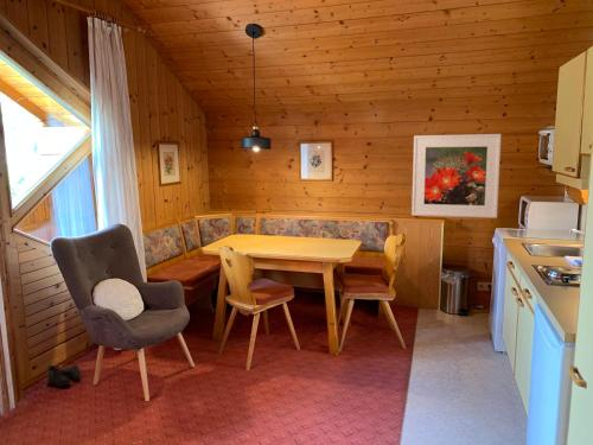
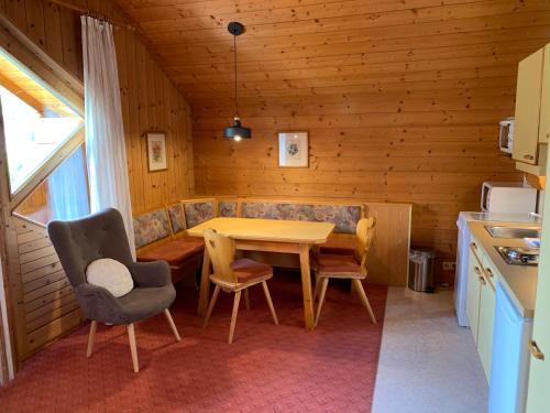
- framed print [410,133,503,220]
- boots [46,363,82,388]
